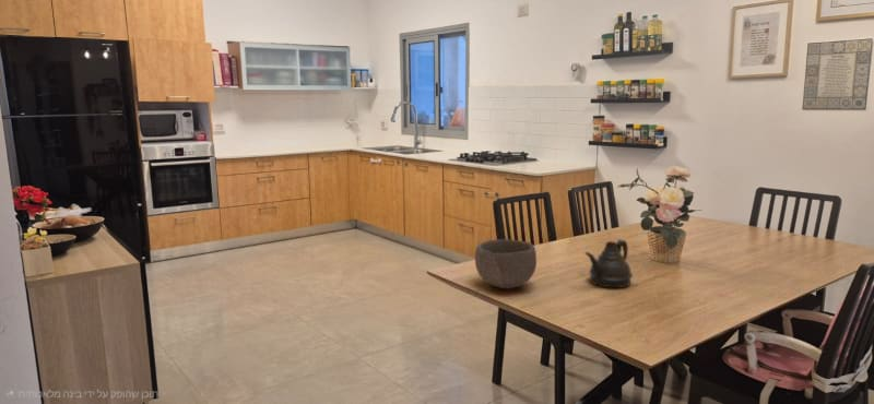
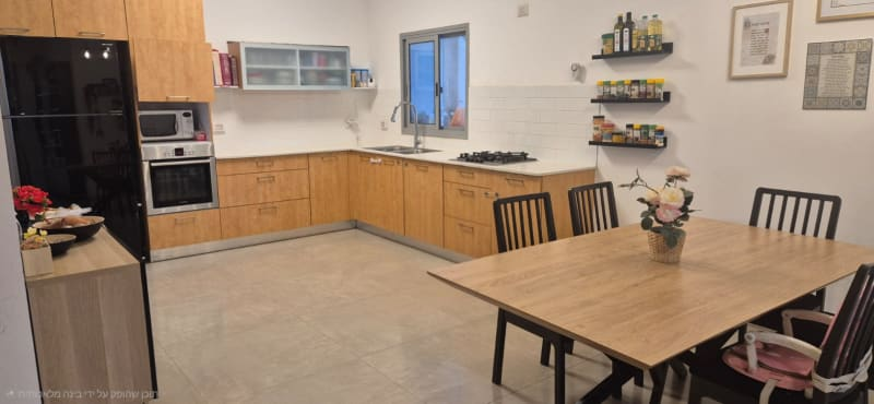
- teapot [584,239,634,288]
- bowl [474,238,538,289]
